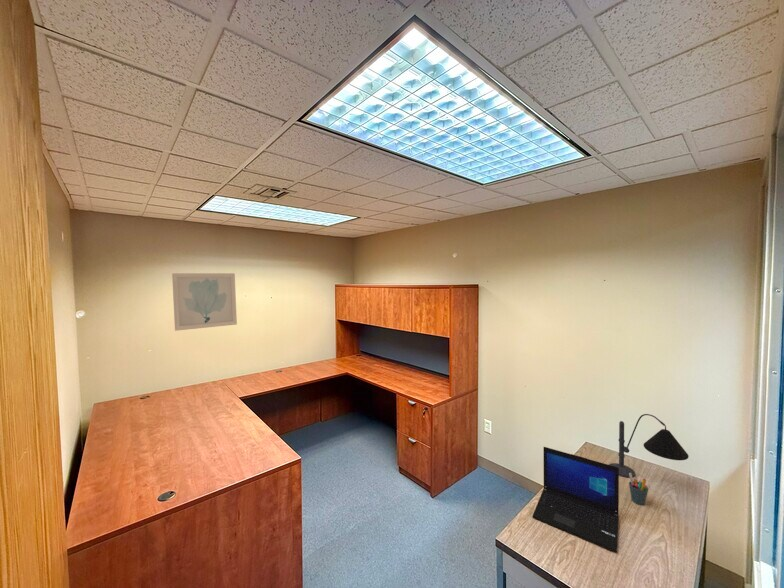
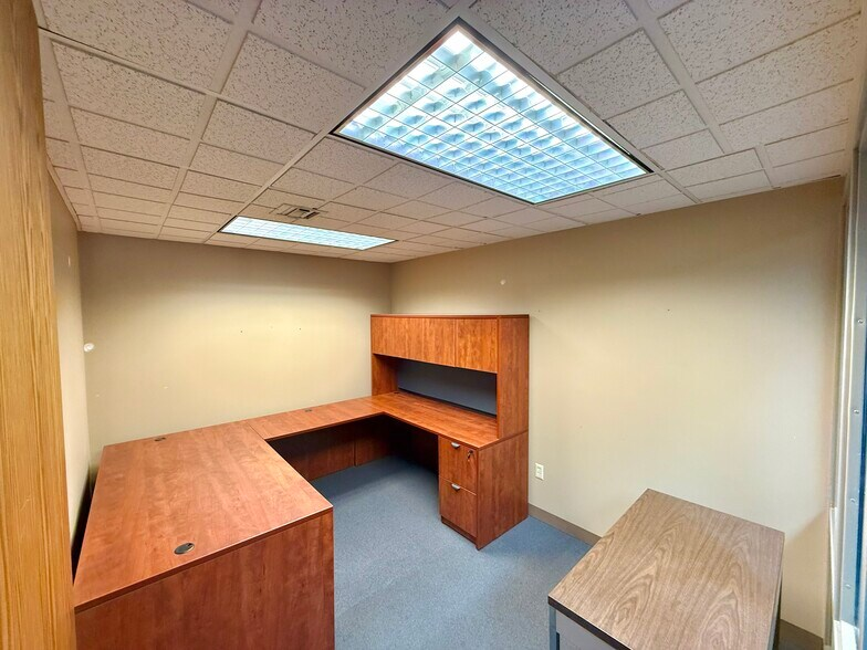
- desk lamp [608,413,690,479]
- wall art [171,272,238,332]
- pen holder [628,473,649,506]
- laptop [531,446,620,553]
